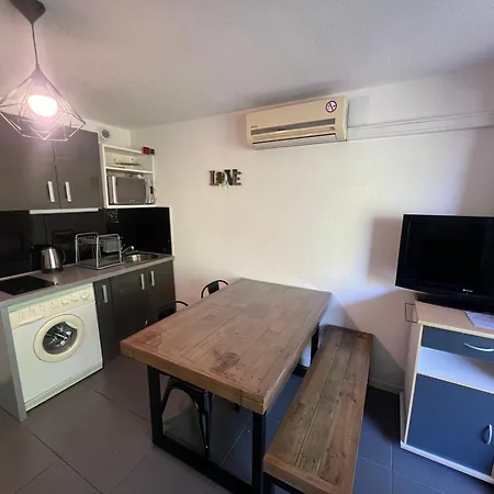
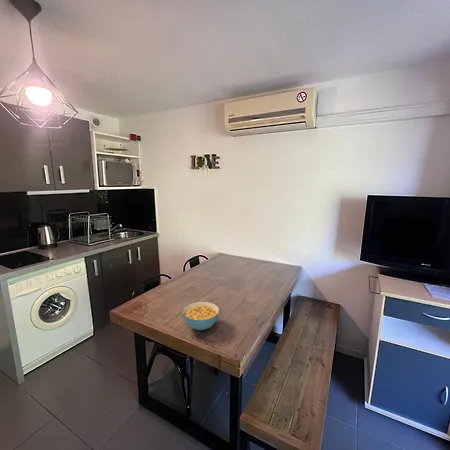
+ cereal bowl [182,301,220,331]
